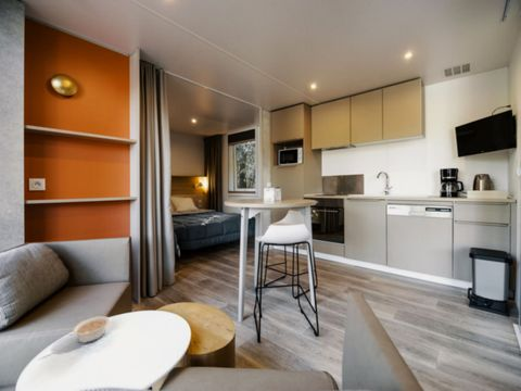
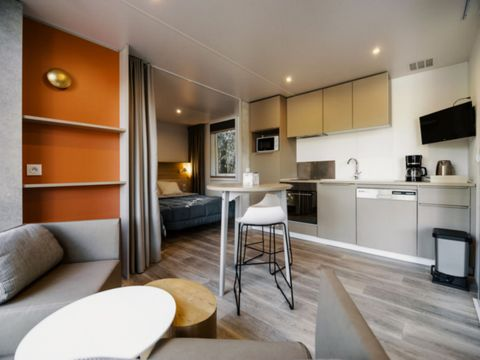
- legume [67,315,111,344]
